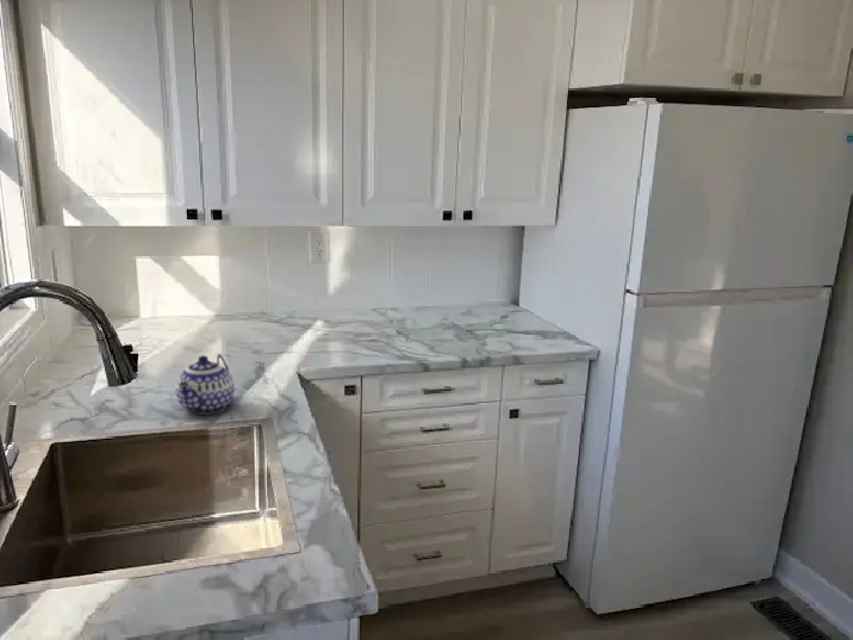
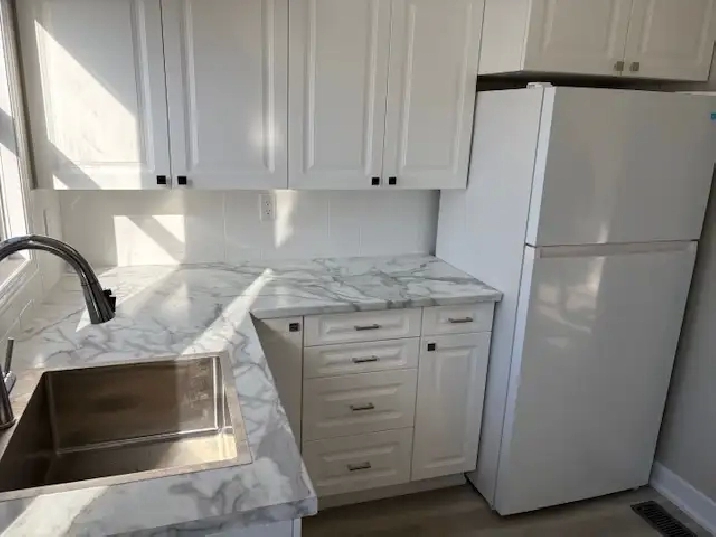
- teapot [174,353,236,416]
